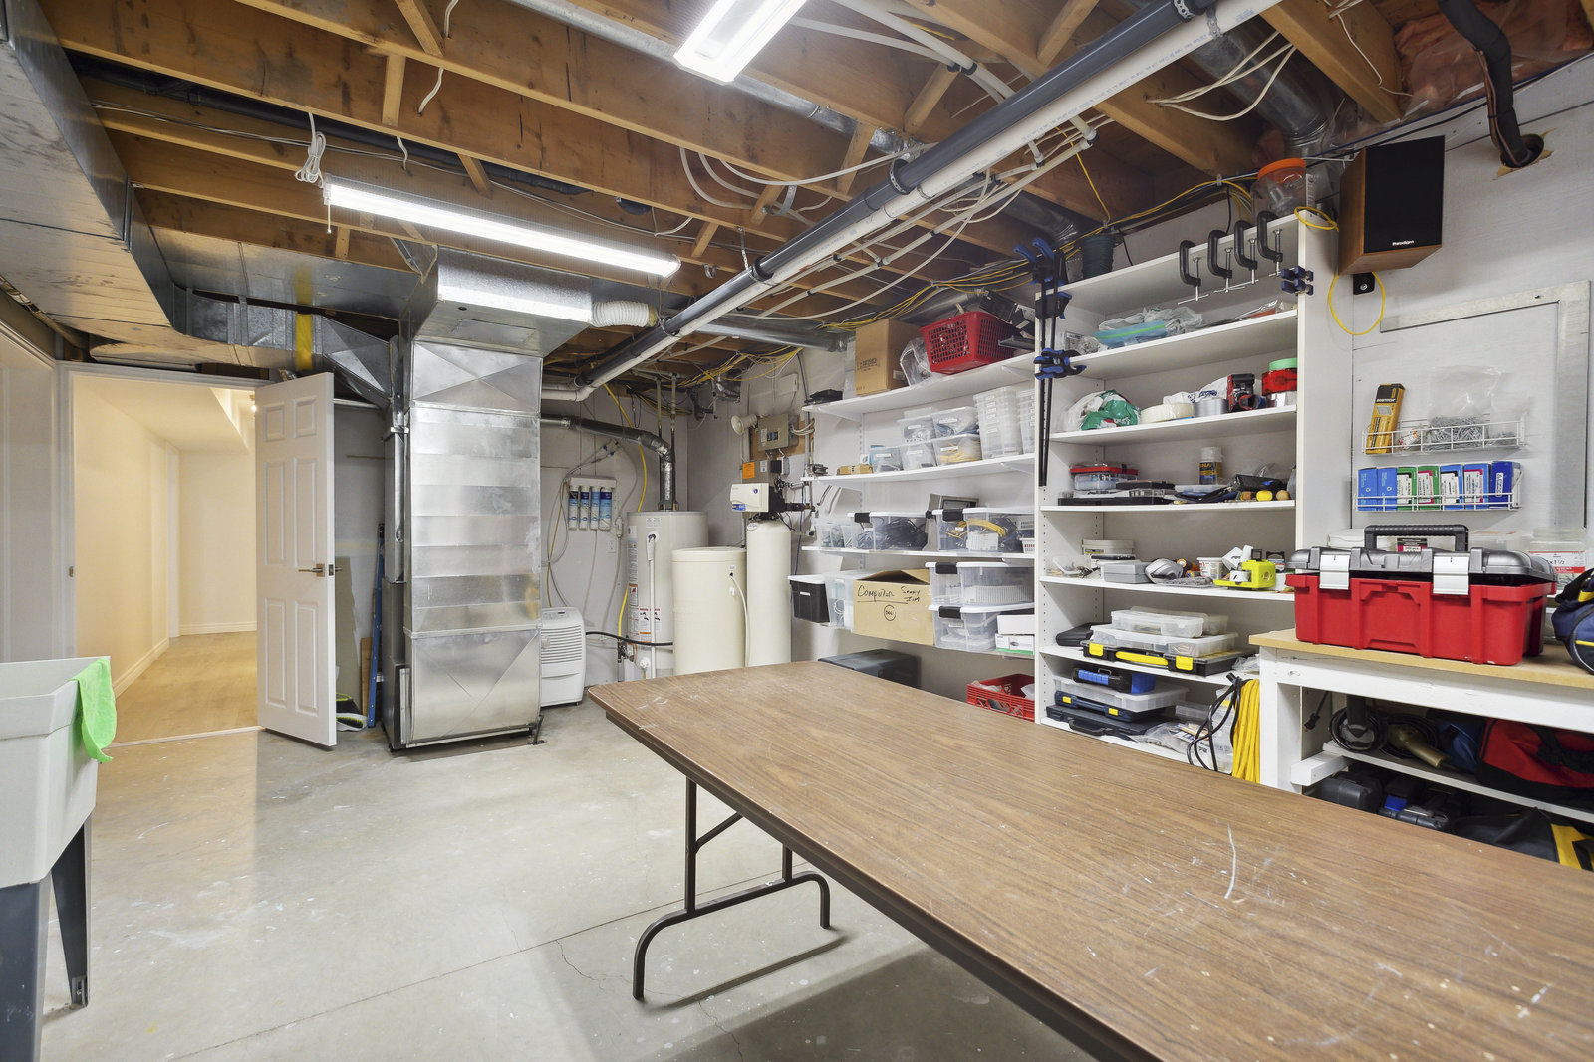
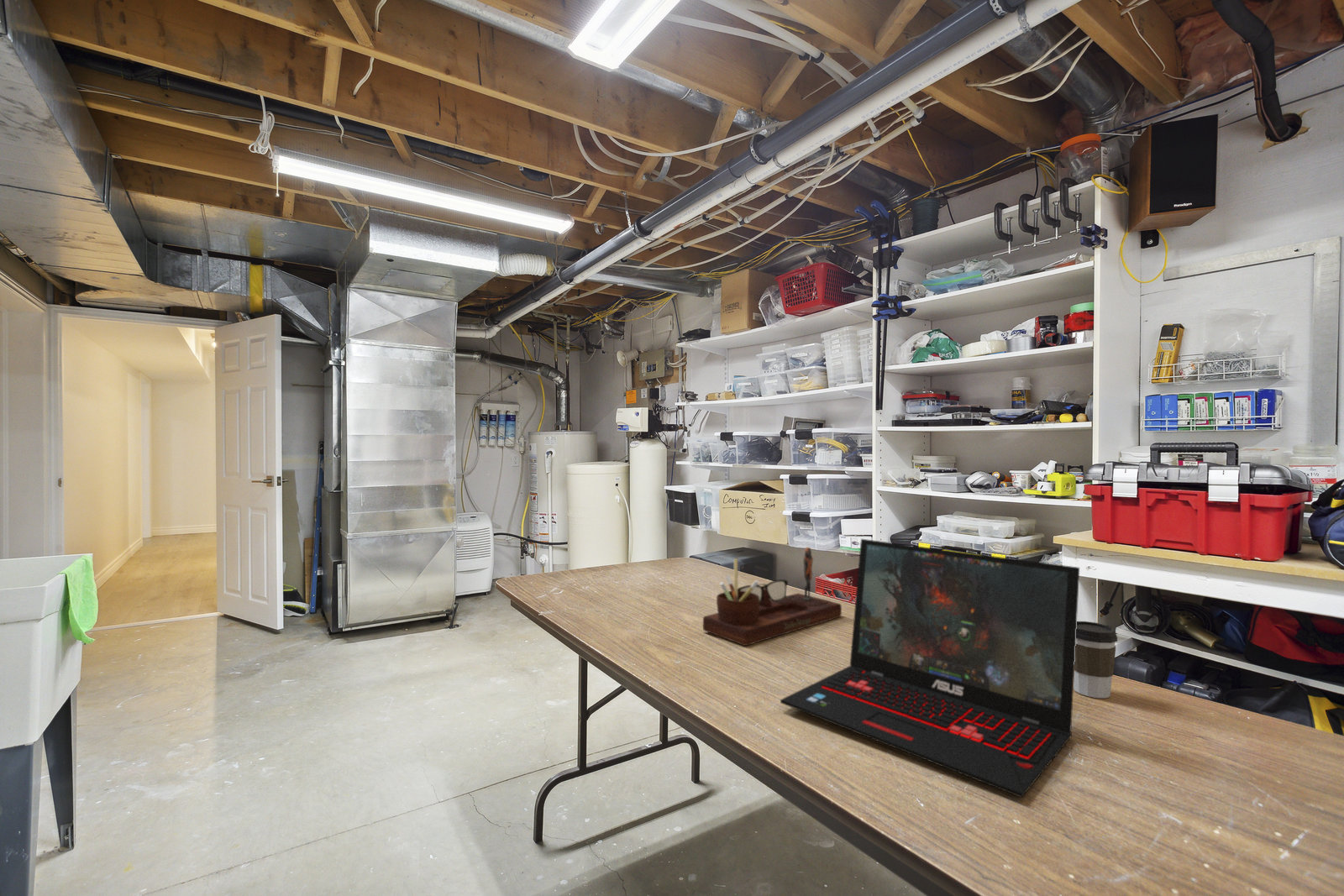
+ coffee cup [1074,621,1118,699]
+ laptop [780,538,1080,799]
+ desk organizer [702,547,843,647]
